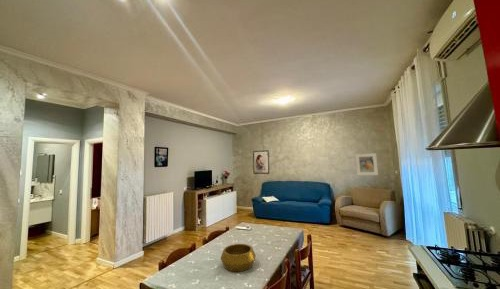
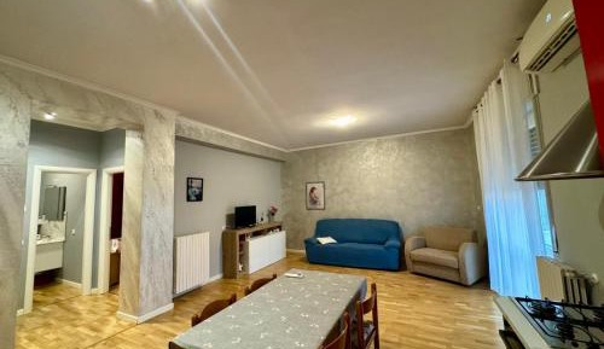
- decorative bowl [220,243,257,273]
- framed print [354,152,379,176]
